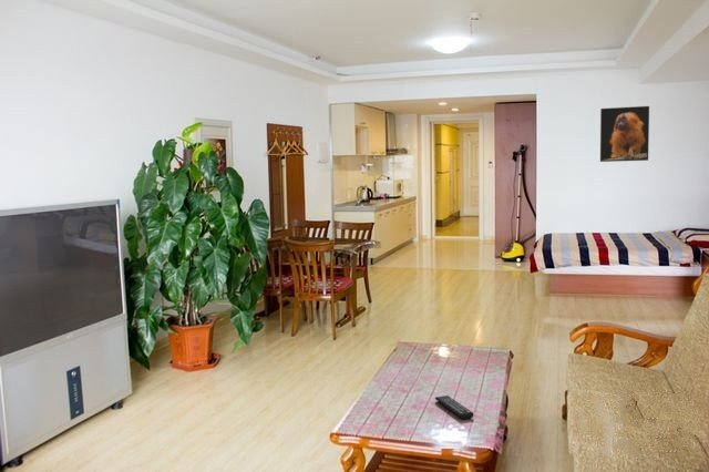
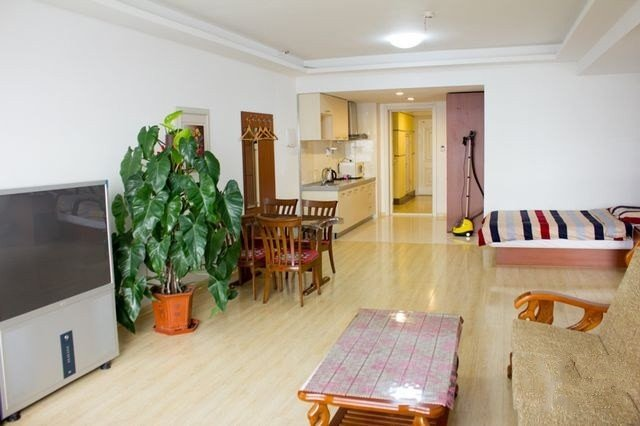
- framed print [599,105,650,163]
- remote control [434,394,475,420]
